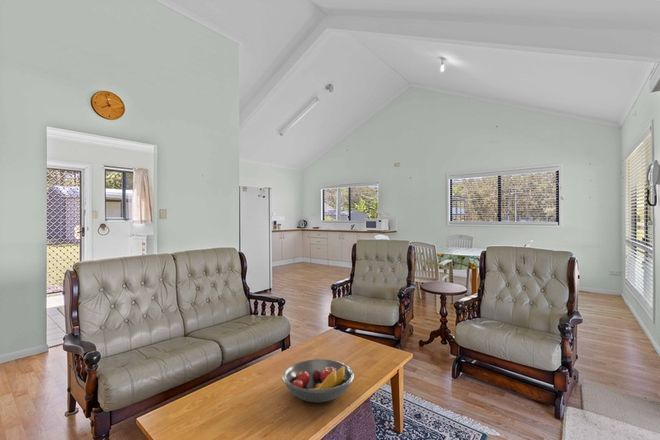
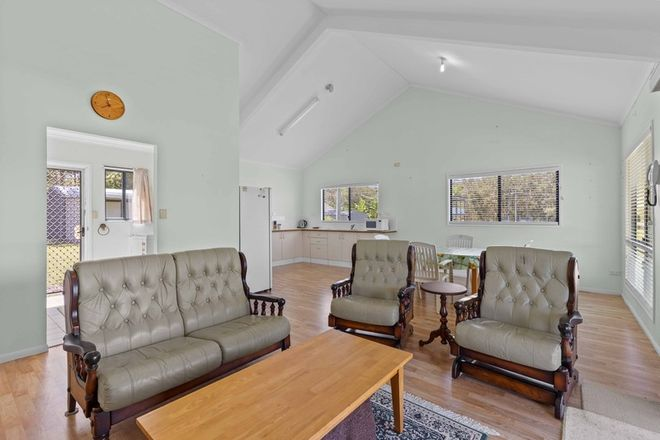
- fruit bowl [281,358,355,403]
